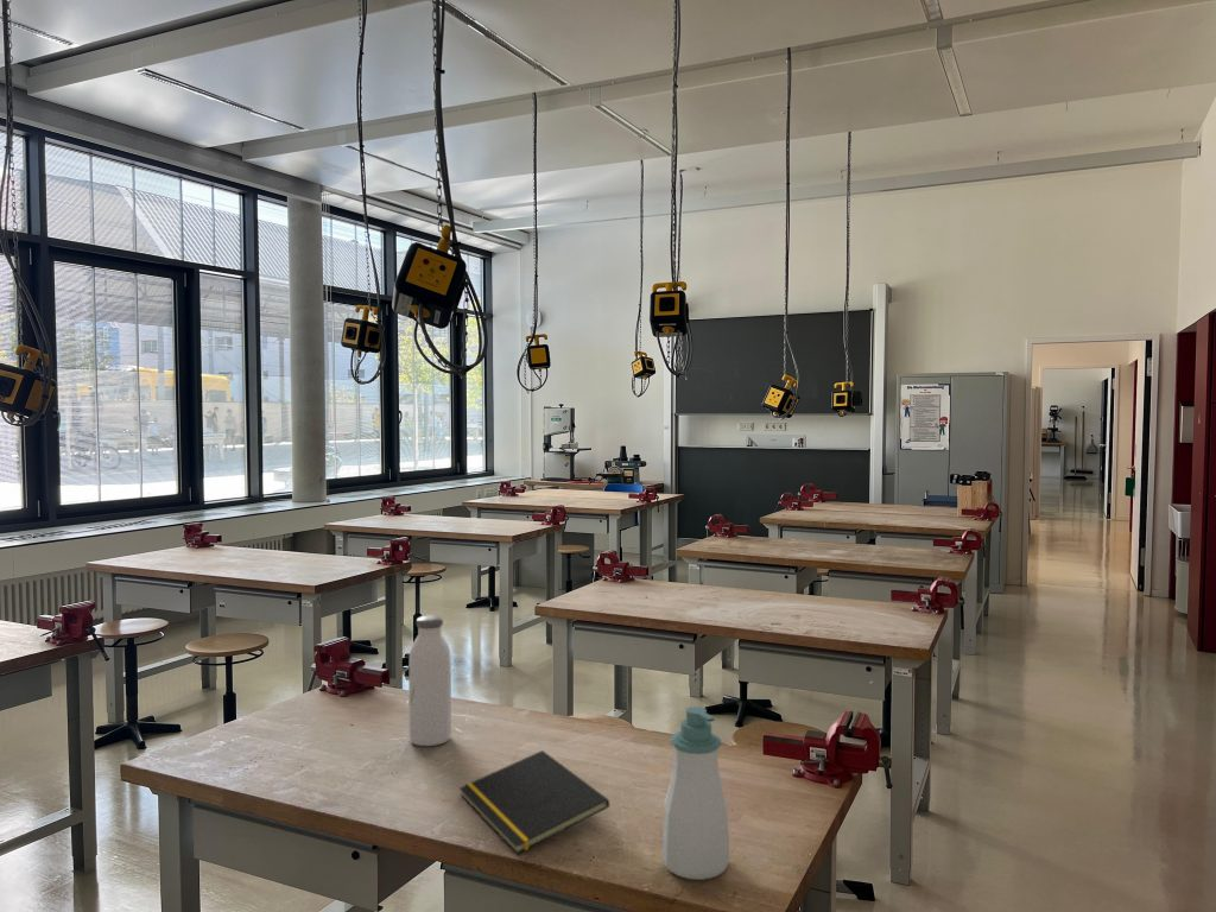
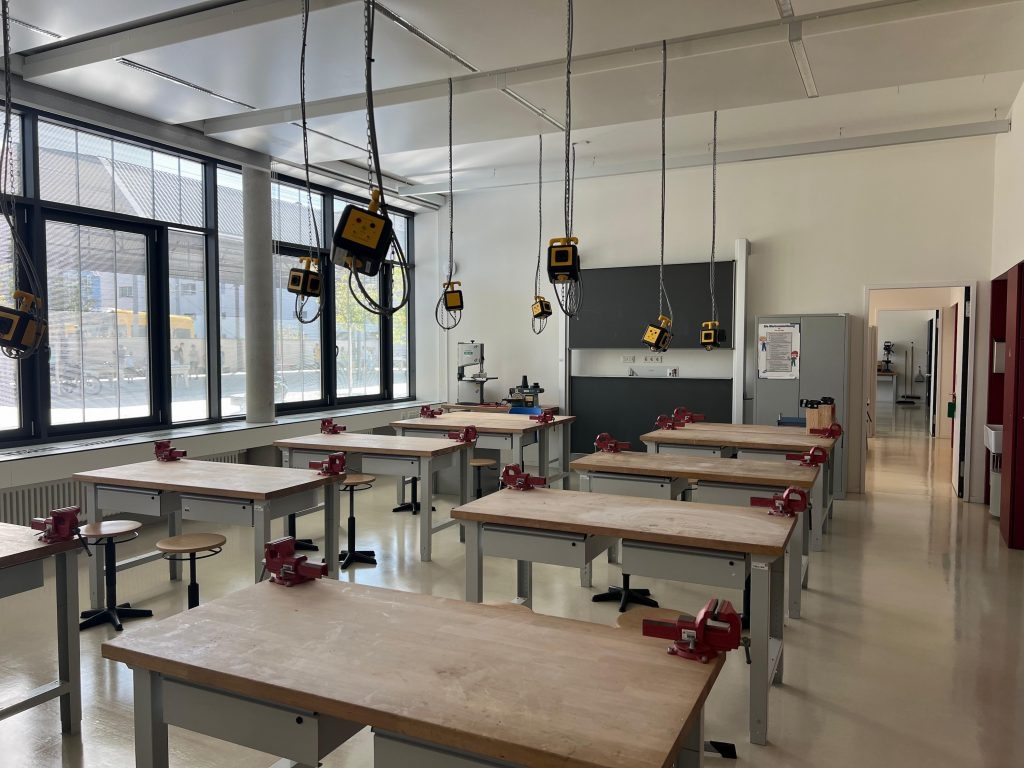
- soap bottle [661,705,730,881]
- notepad [458,749,610,855]
- water bottle [407,614,452,747]
